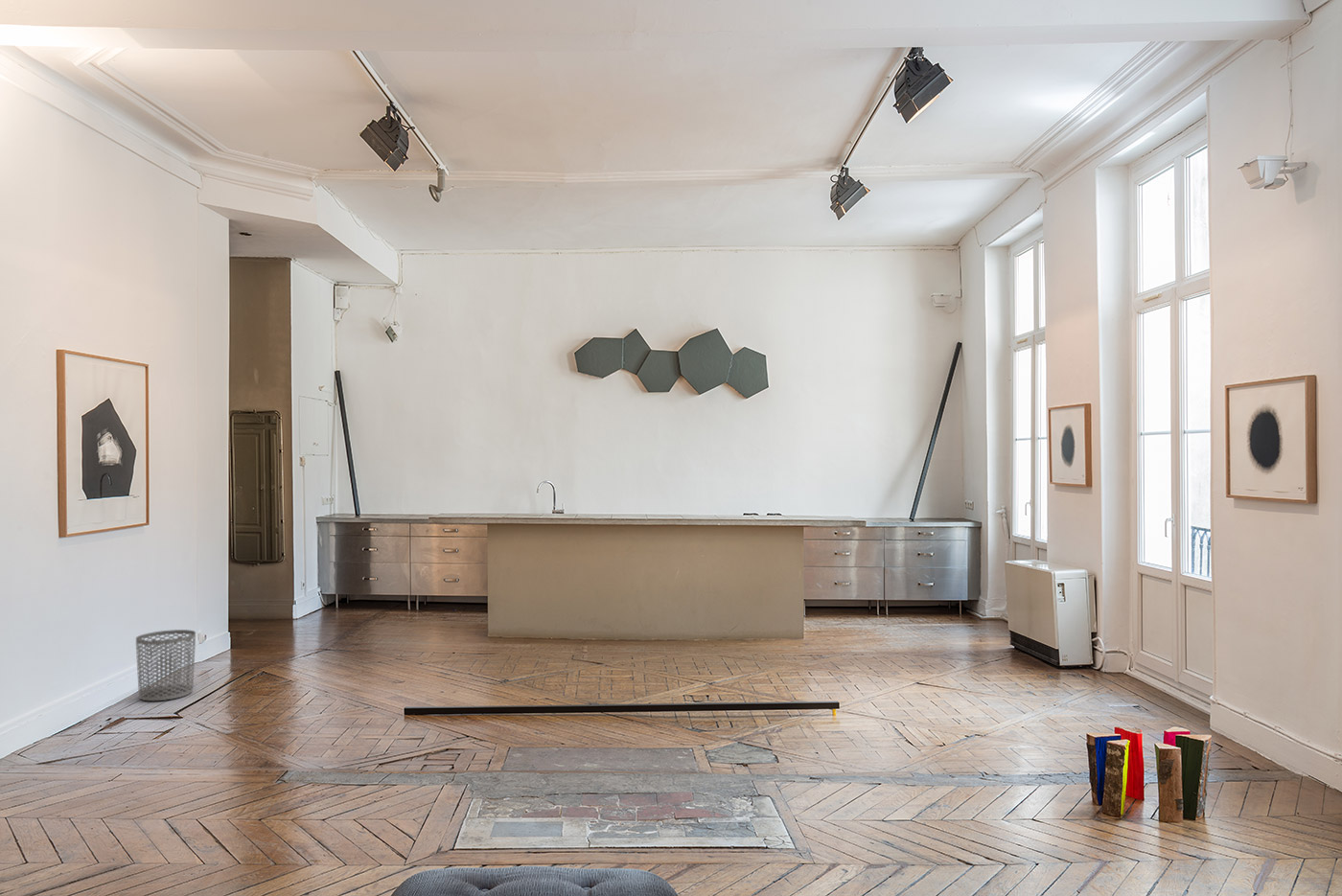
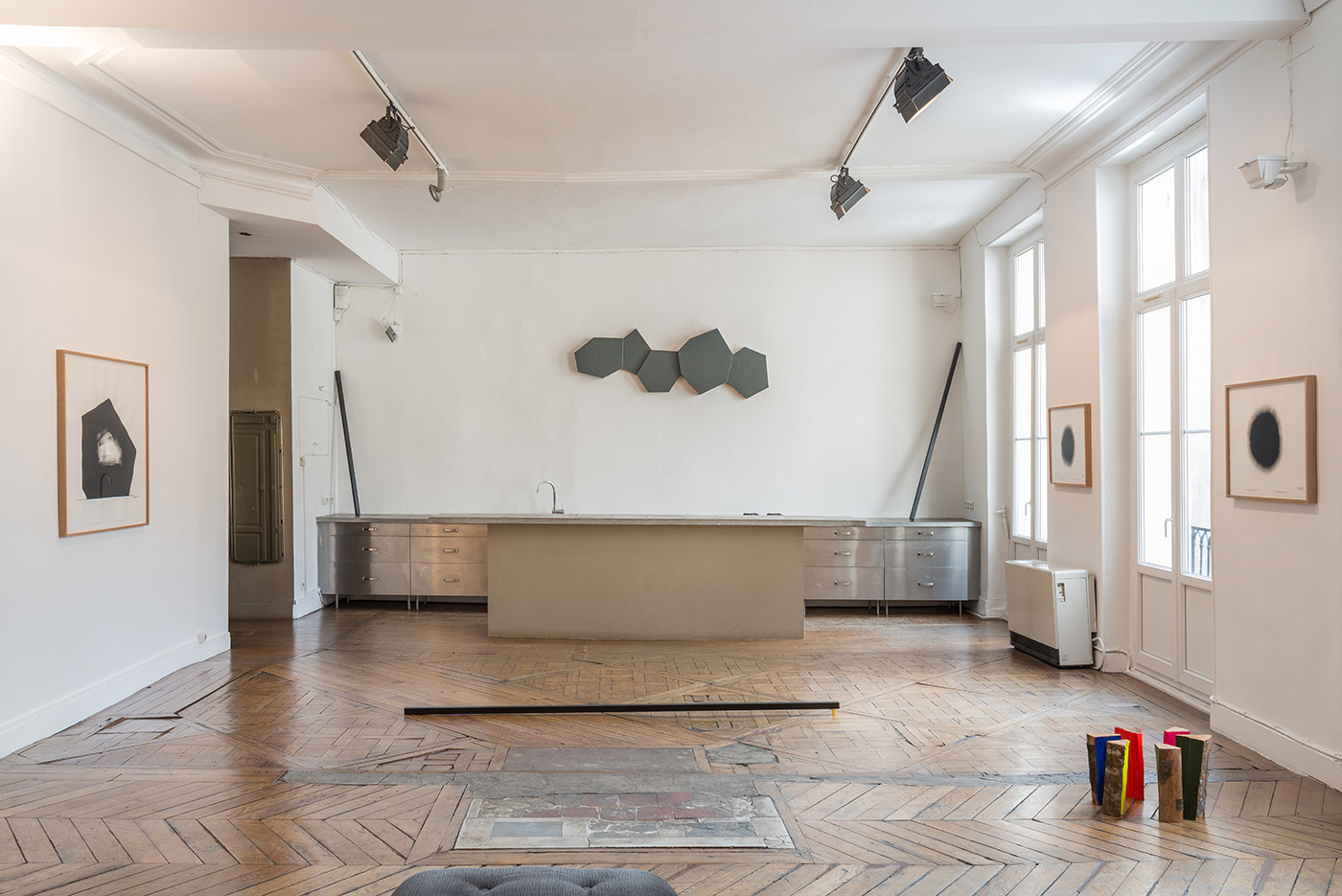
- waste bin [135,629,197,701]
